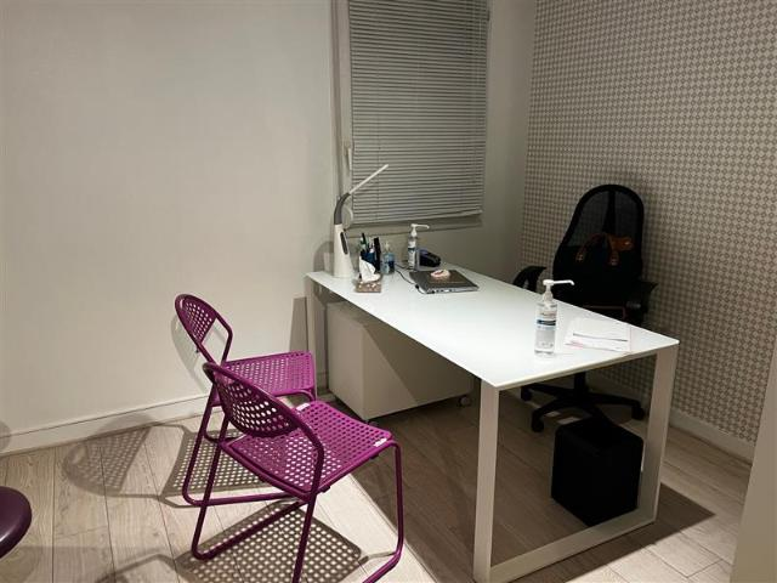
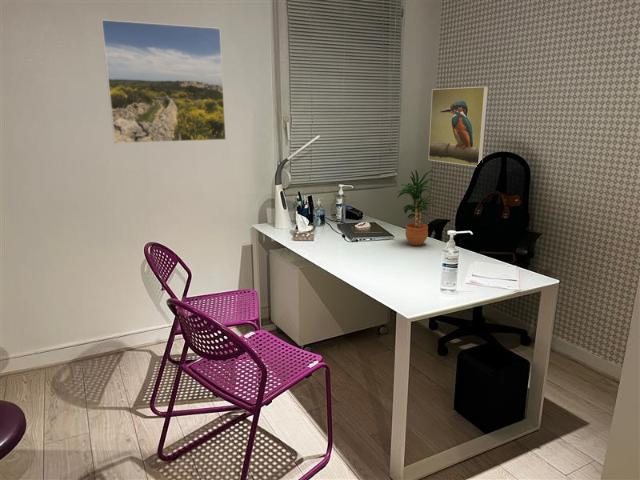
+ potted plant [397,169,437,246]
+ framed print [427,86,489,168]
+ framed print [100,19,227,145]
